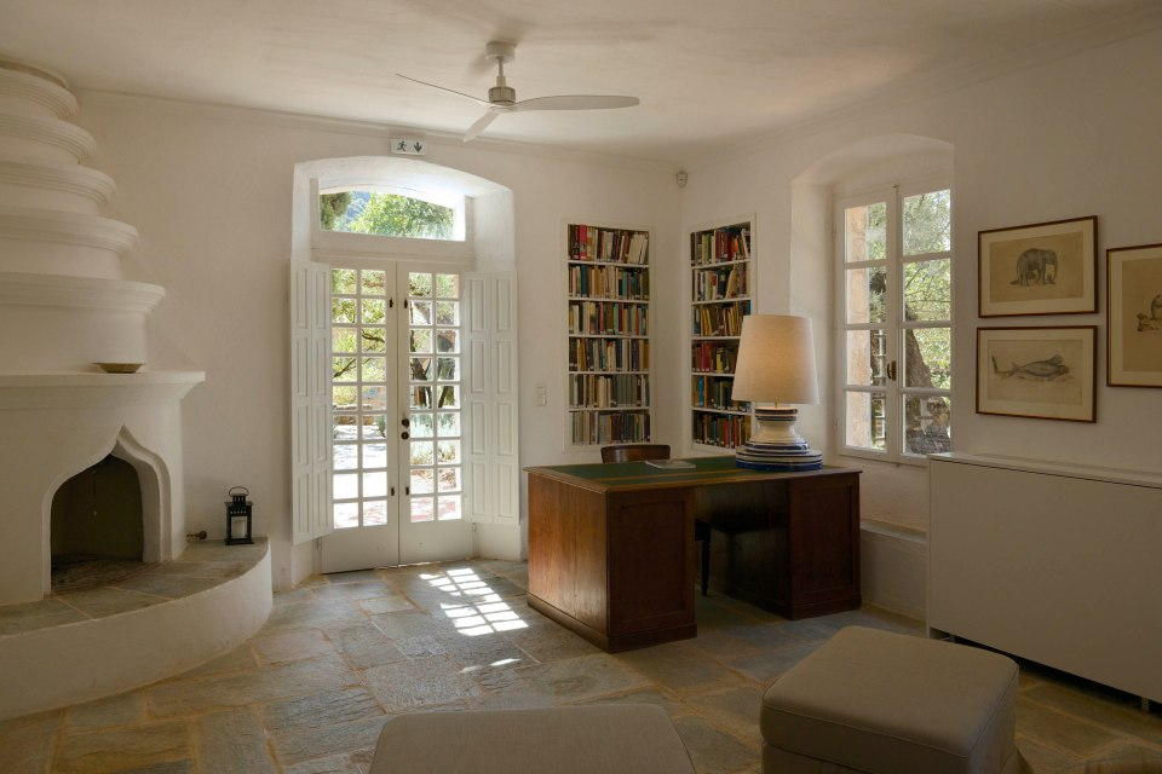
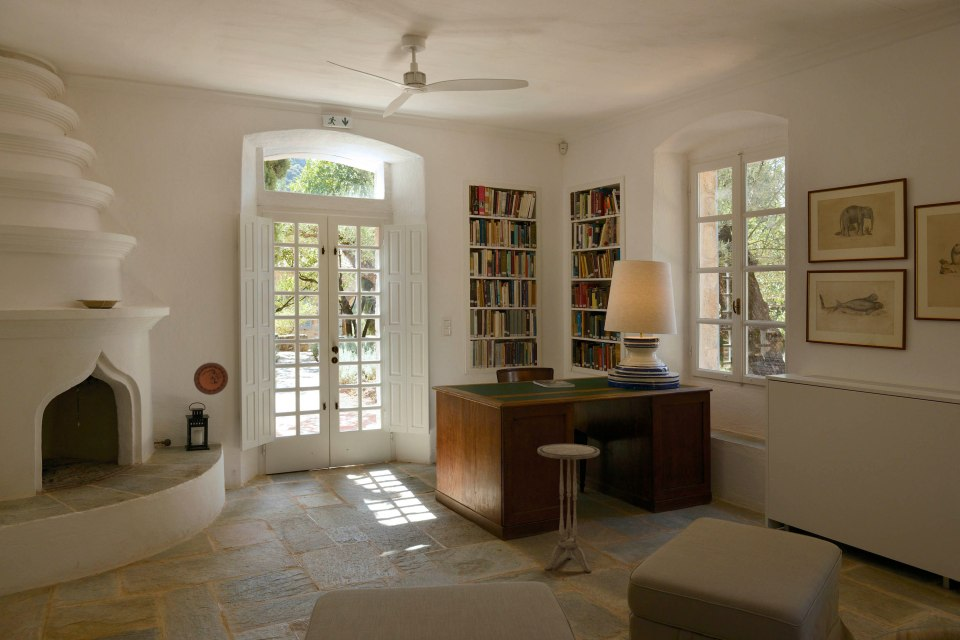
+ side table [536,443,601,573]
+ decorative plate [193,362,229,396]
